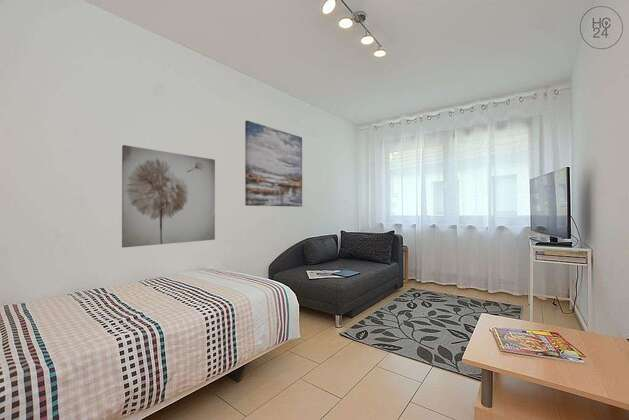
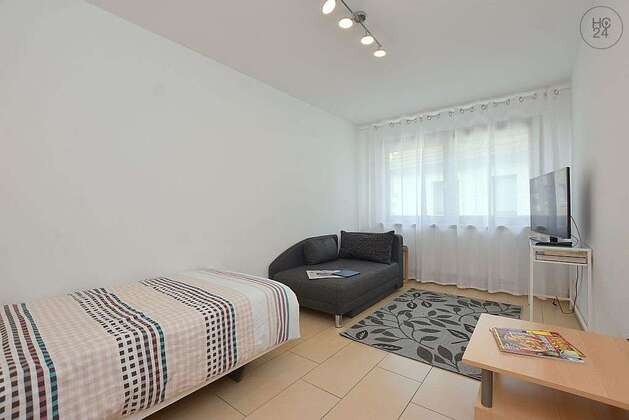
- wall art [121,144,216,249]
- wall art [244,119,303,208]
